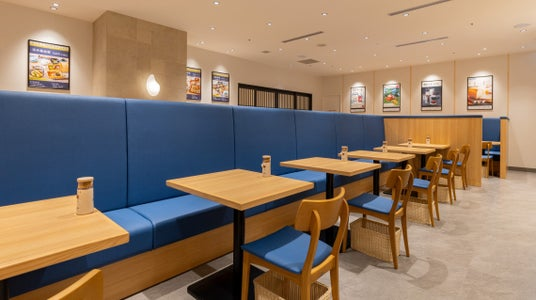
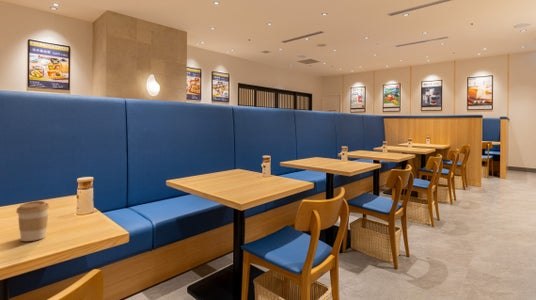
+ coffee cup [15,200,50,242]
